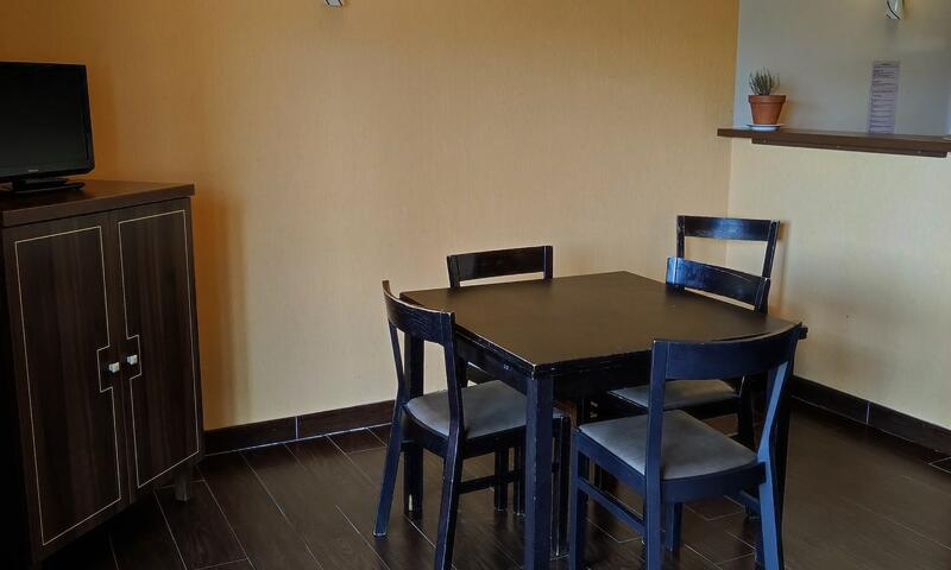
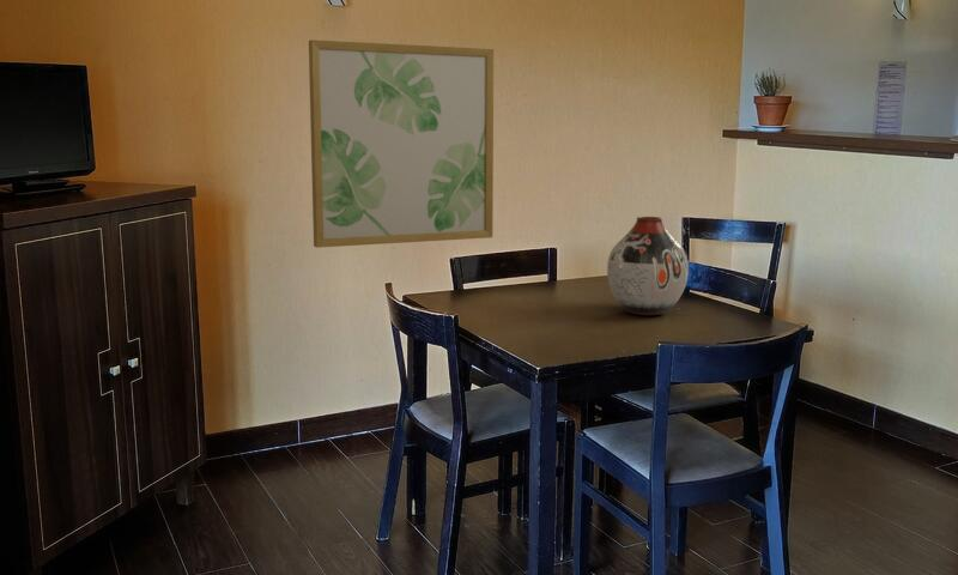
+ wall art [308,38,495,249]
+ vase [606,216,690,316]
